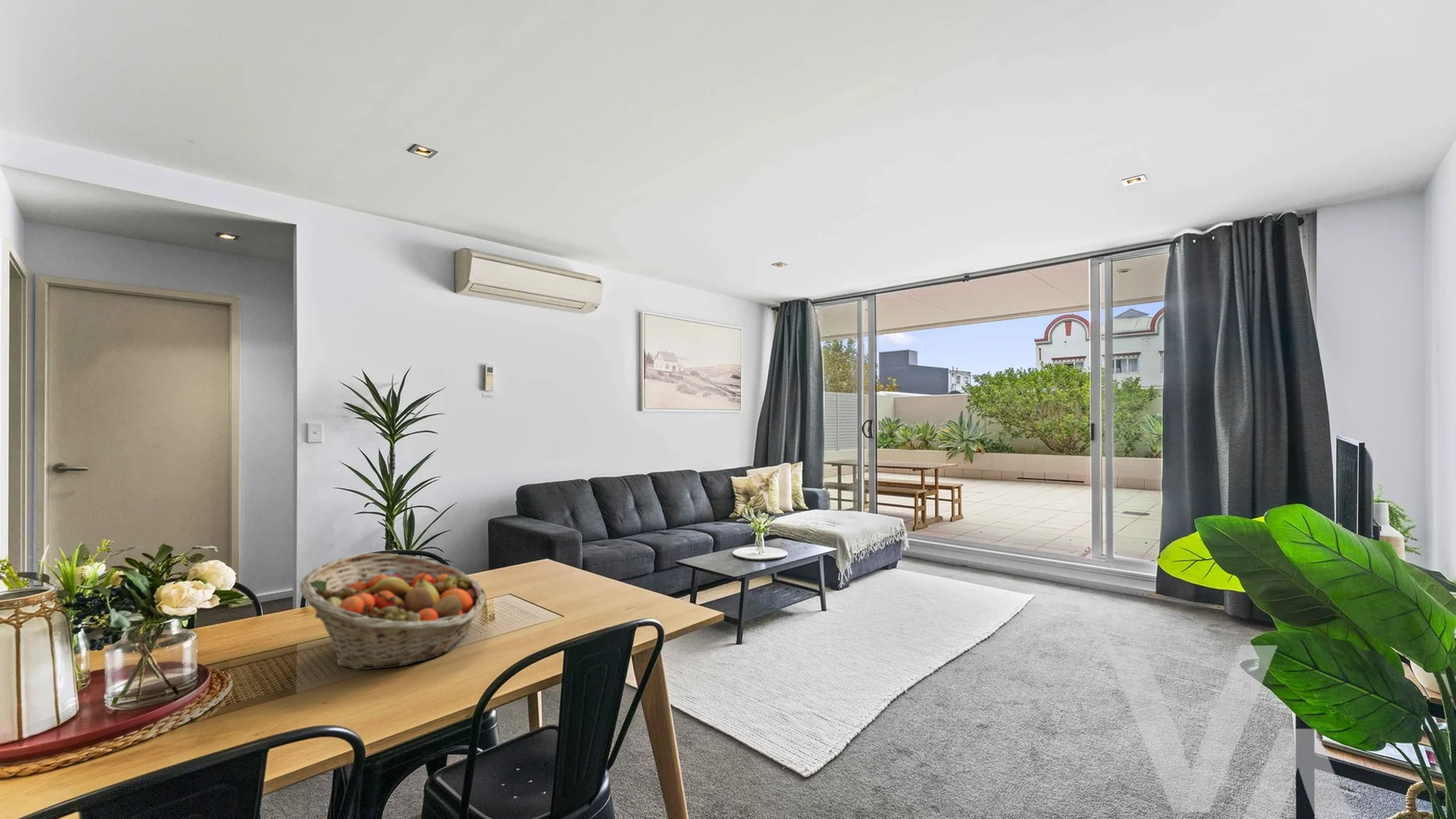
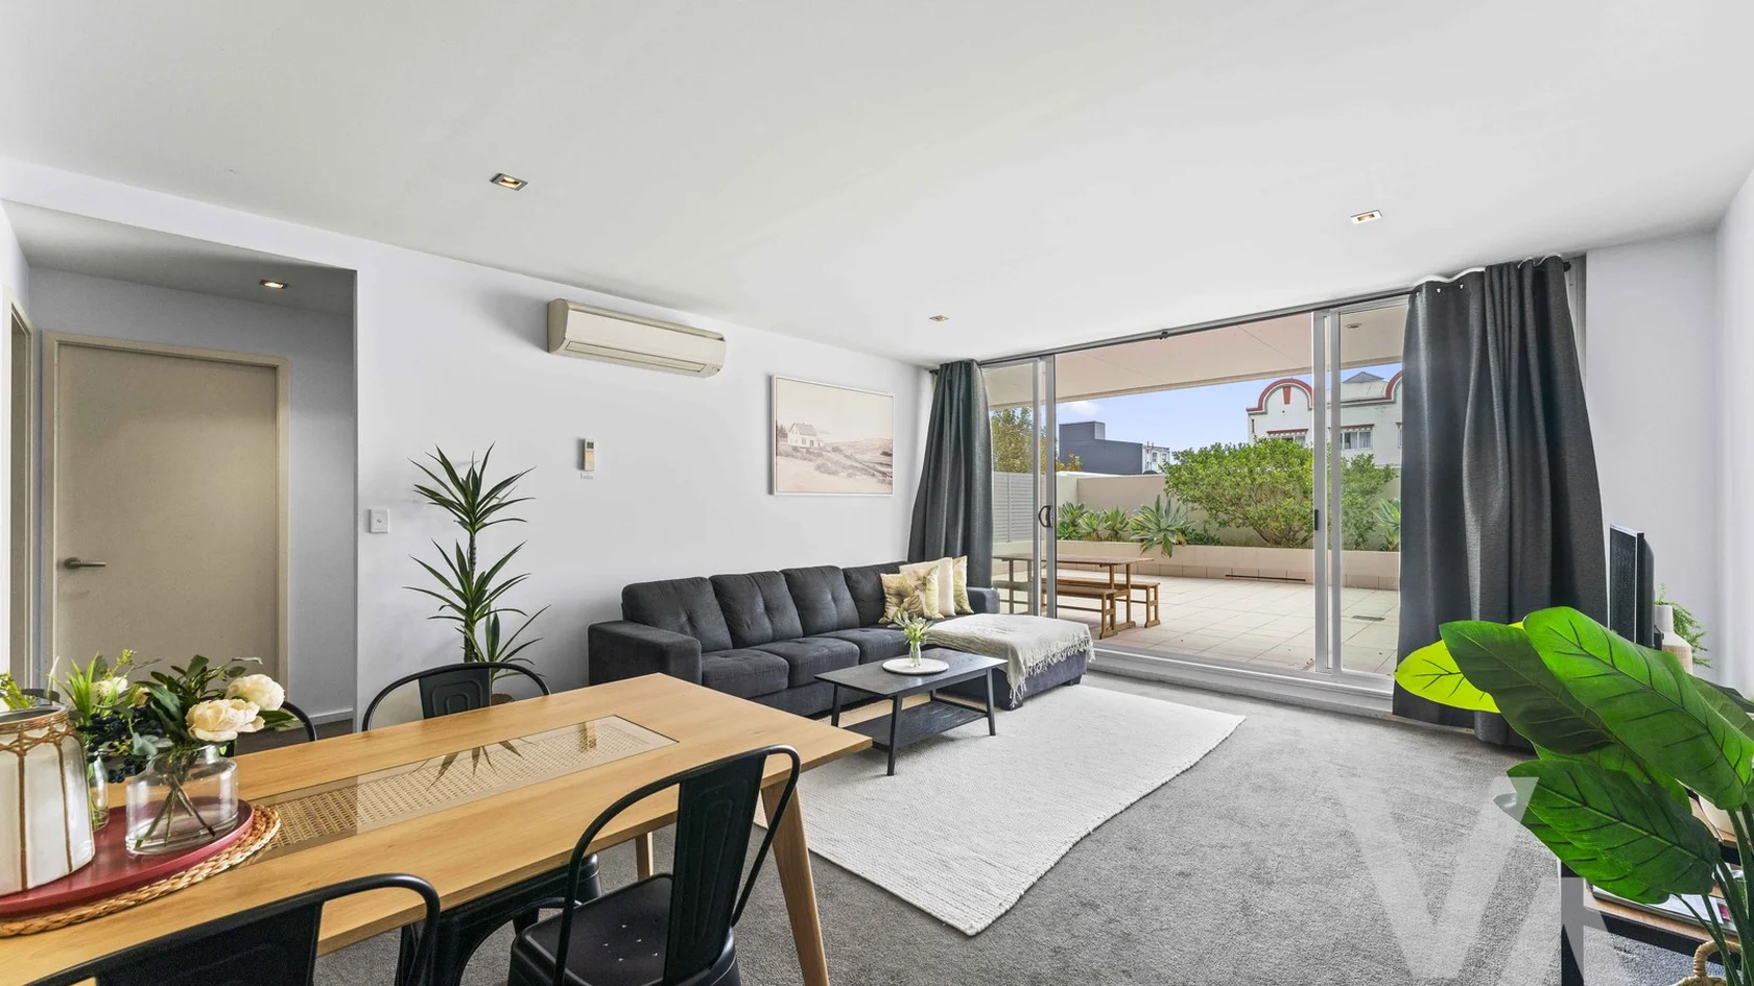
- fruit basket [299,552,487,671]
